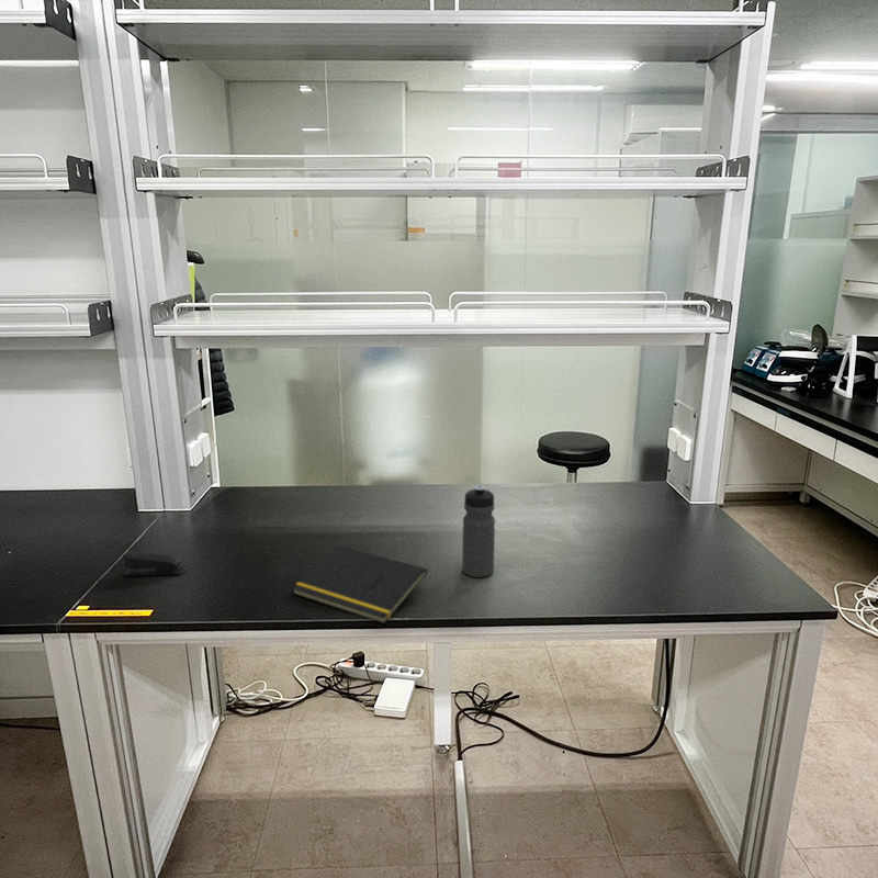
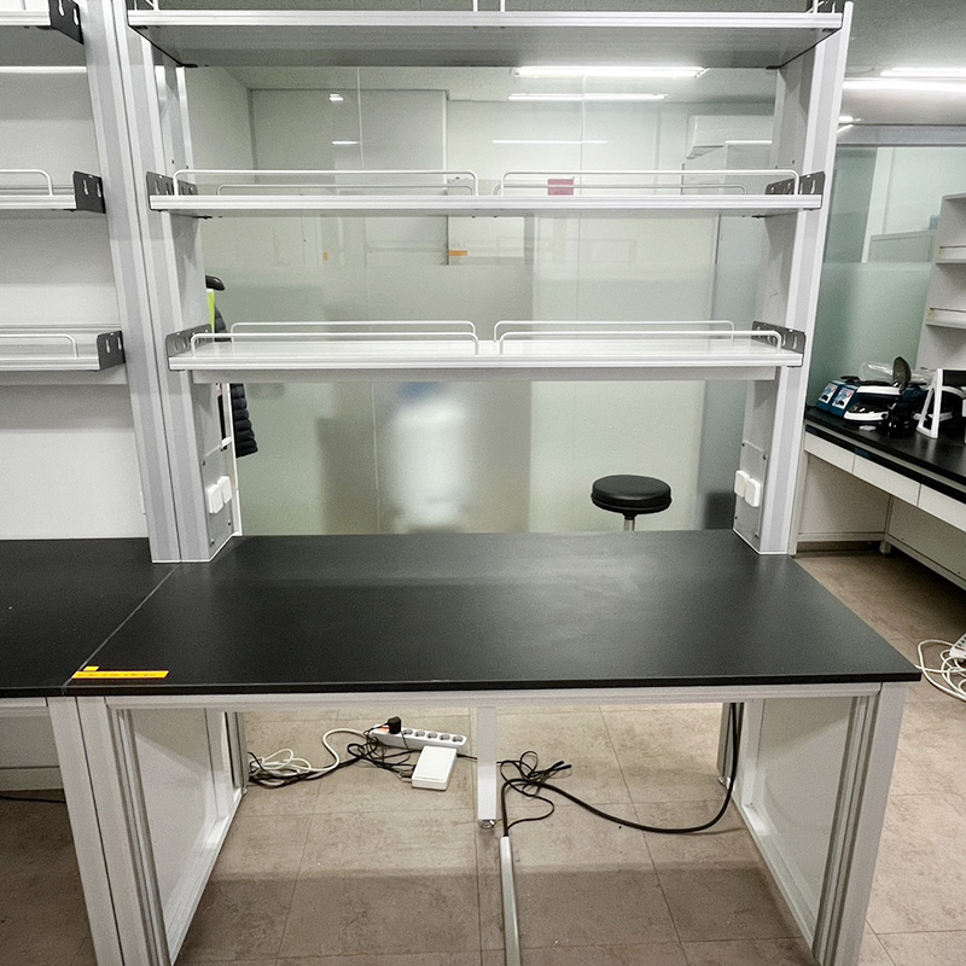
- stapler [122,551,187,577]
- notepad [291,544,428,624]
- water bottle [461,485,496,578]
